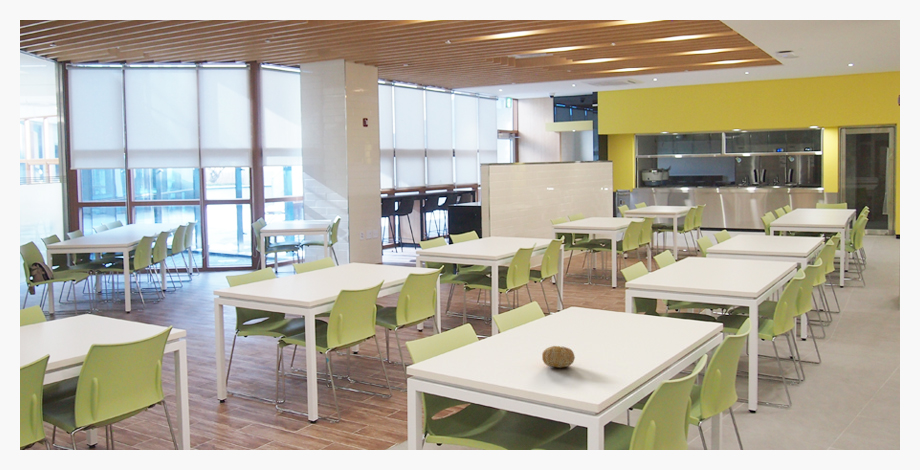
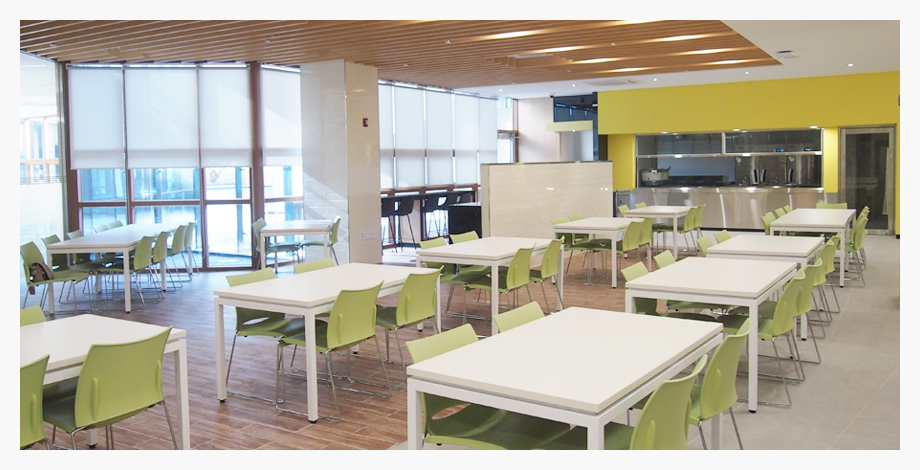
- fruit [541,345,576,369]
